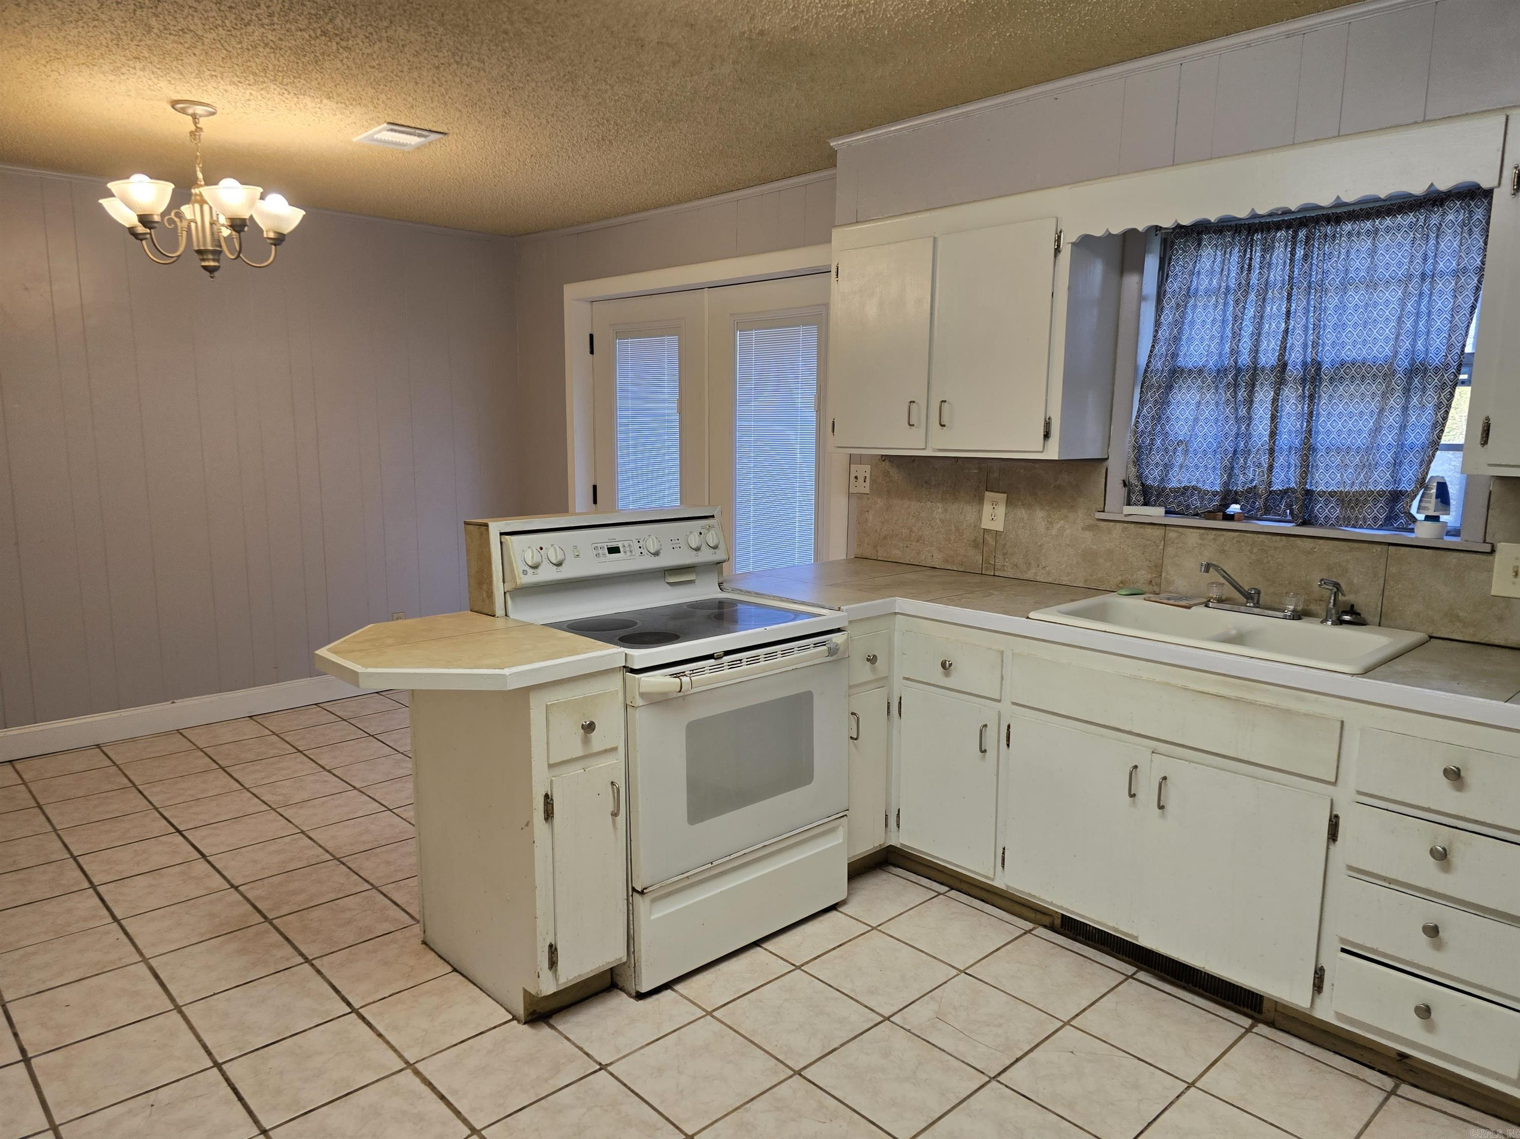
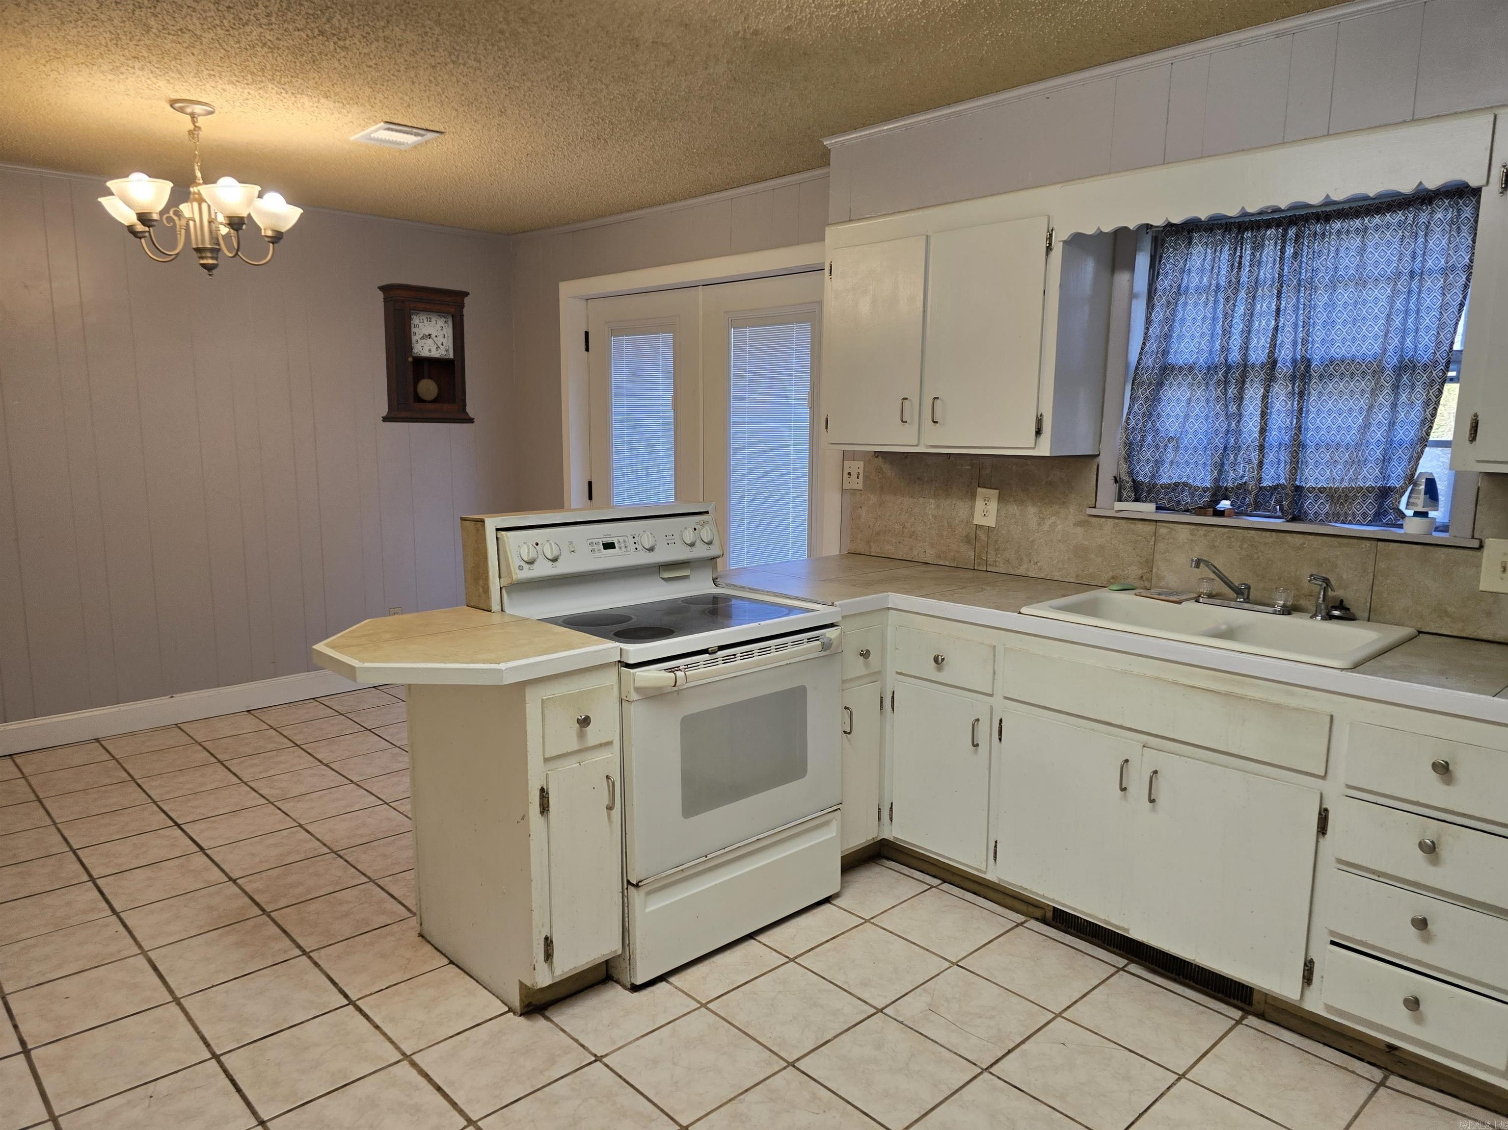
+ pendulum clock [378,282,475,424]
